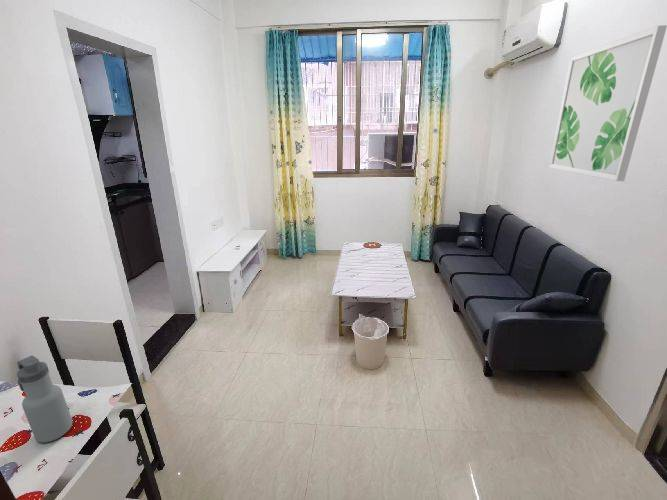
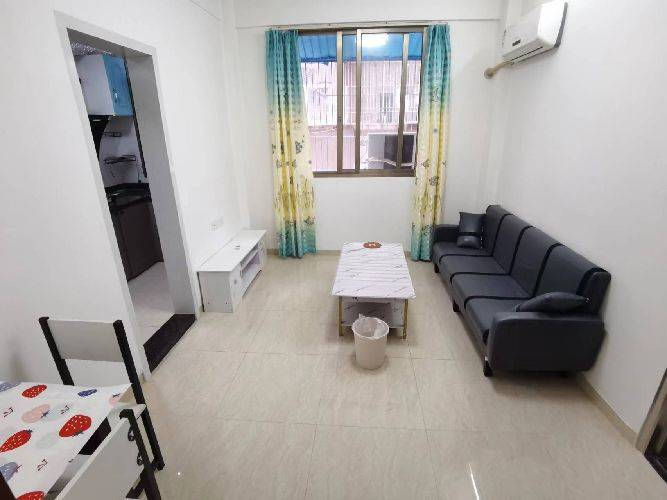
- wall art [548,24,667,182]
- water bottle [16,354,73,444]
